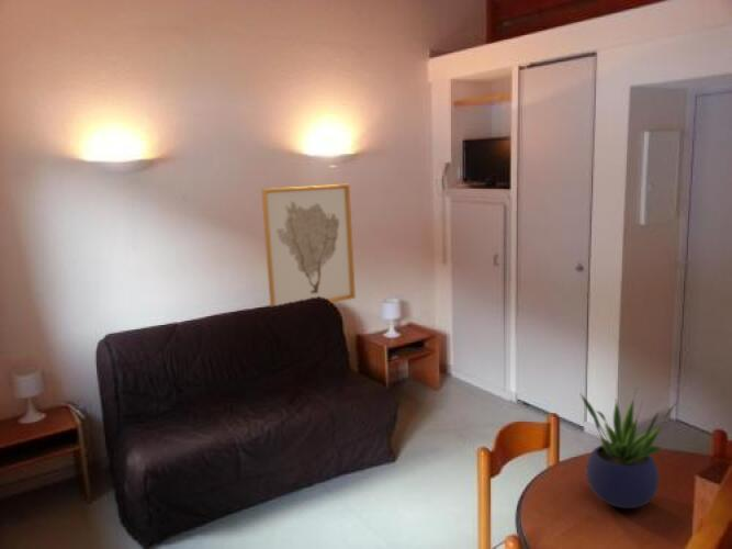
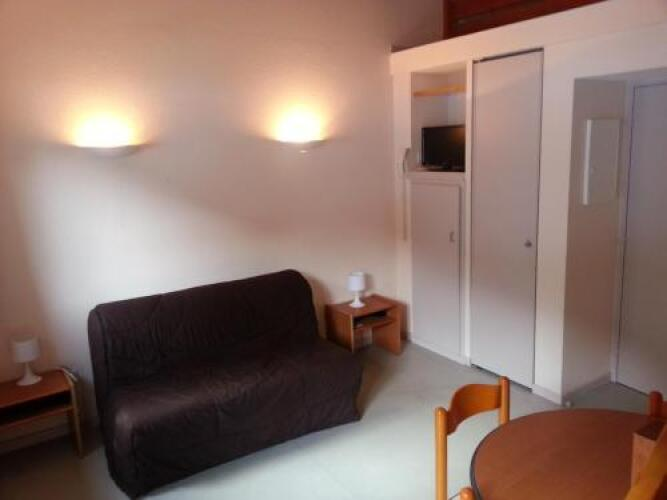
- wall art [260,183,357,307]
- potted plant [579,389,678,509]
